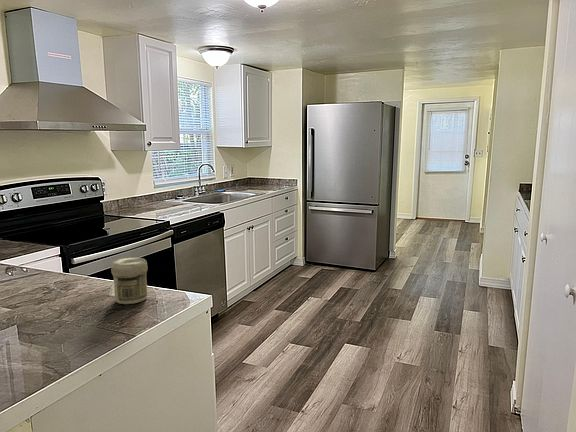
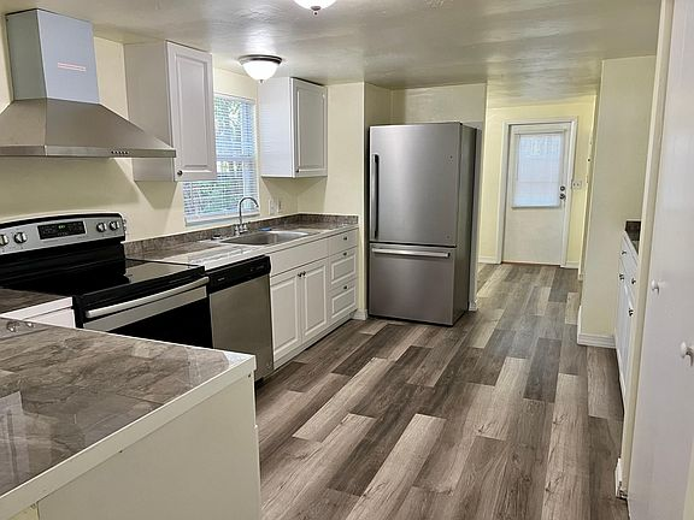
- jar [110,257,149,305]
